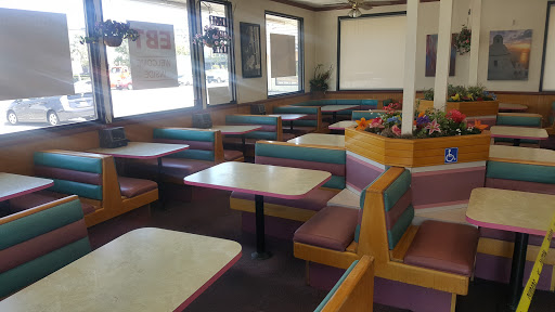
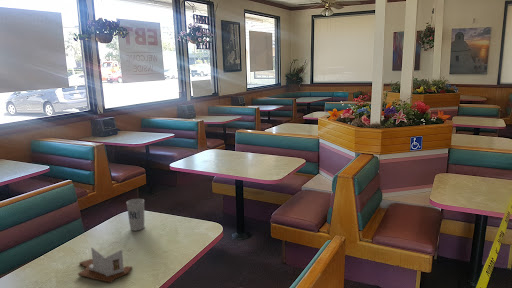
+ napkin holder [77,247,133,284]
+ cup [125,198,146,232]
